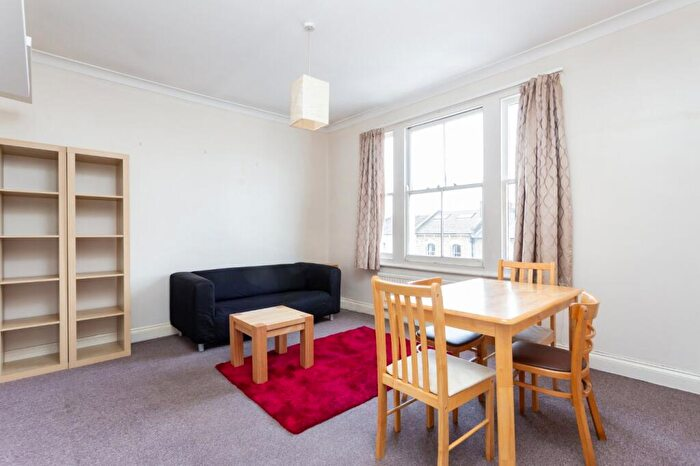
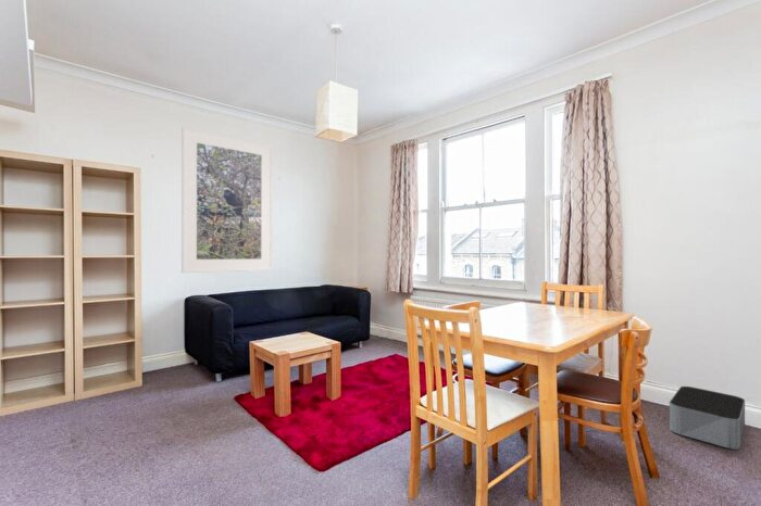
+ storage bin [669,385,746,451]
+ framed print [180,126,274,274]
